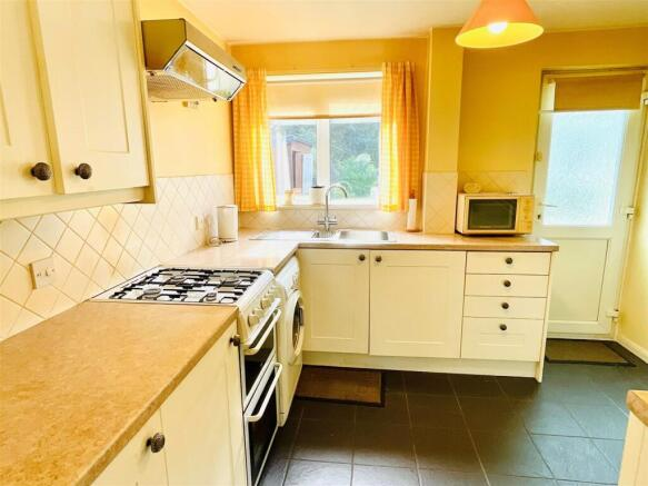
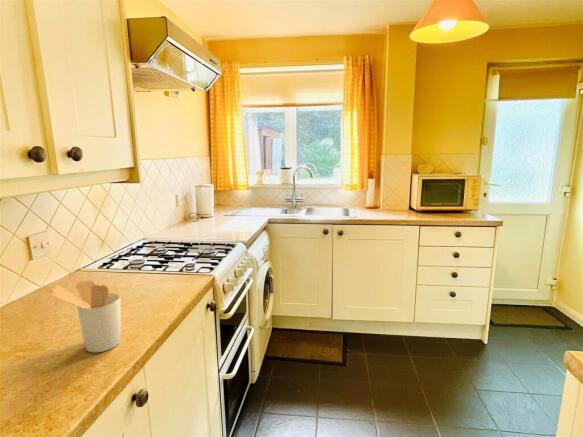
+ utensil holder [50,280,122,353]
